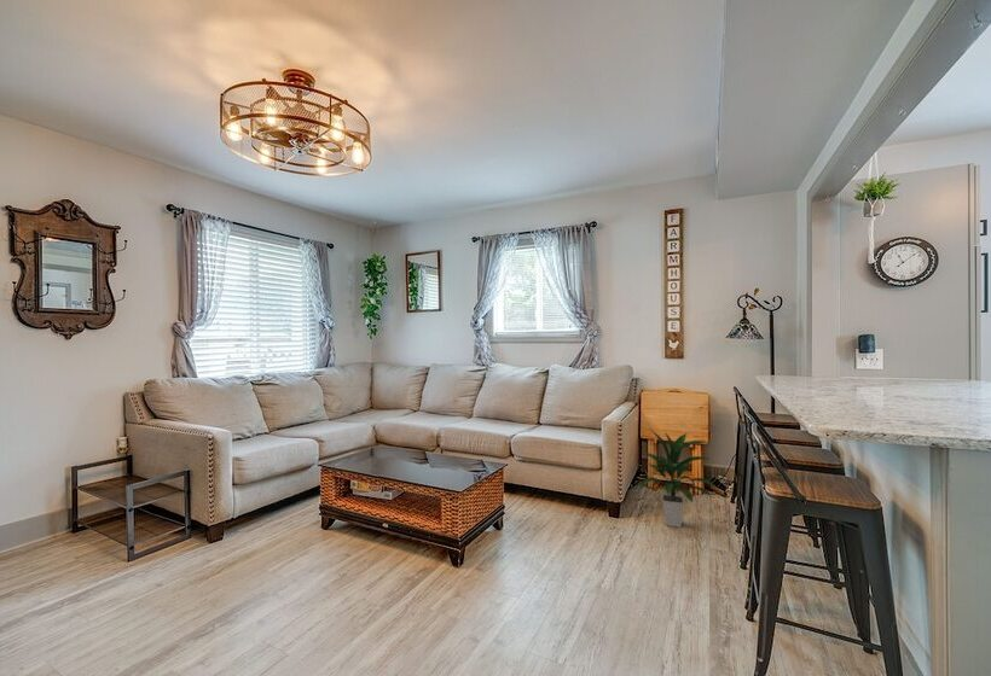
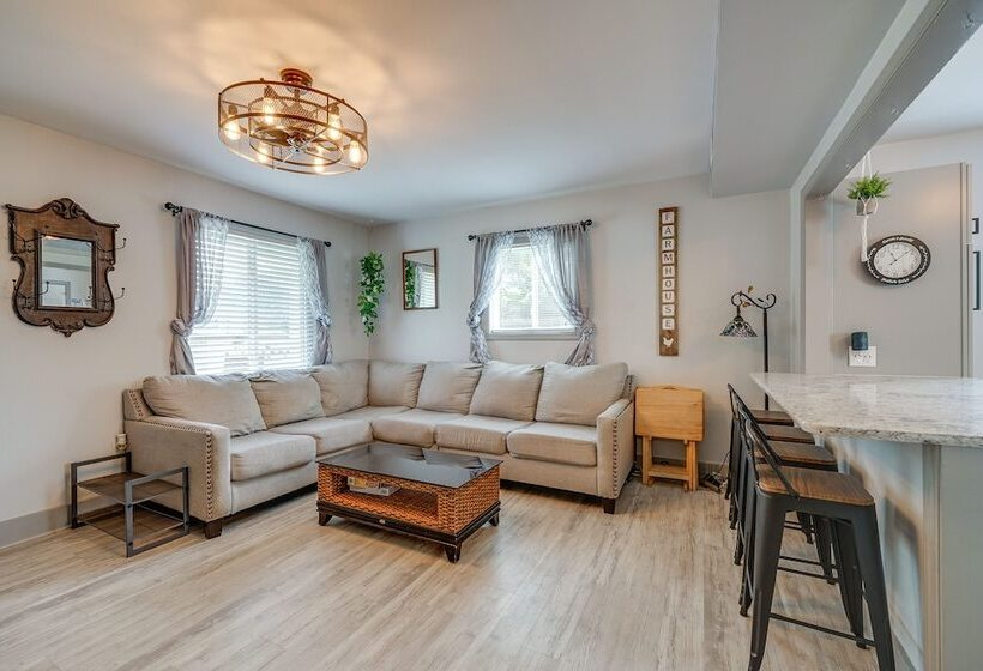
- indoor plant [637,430,717,529]
